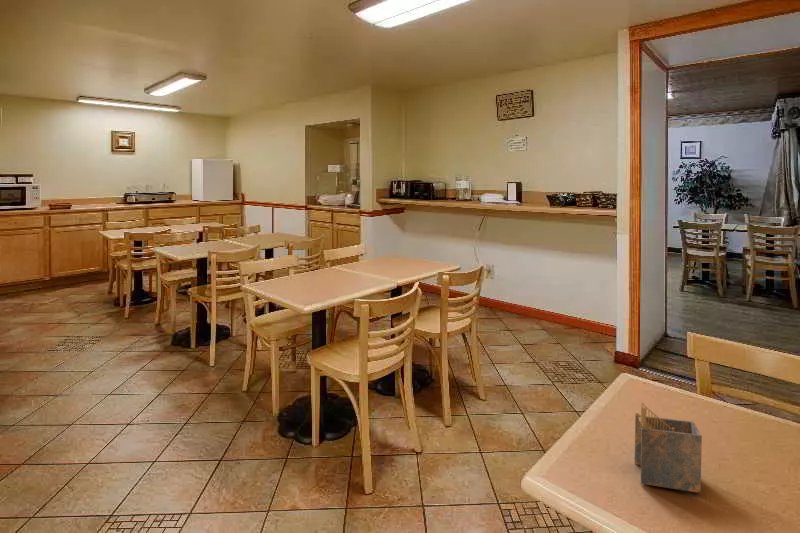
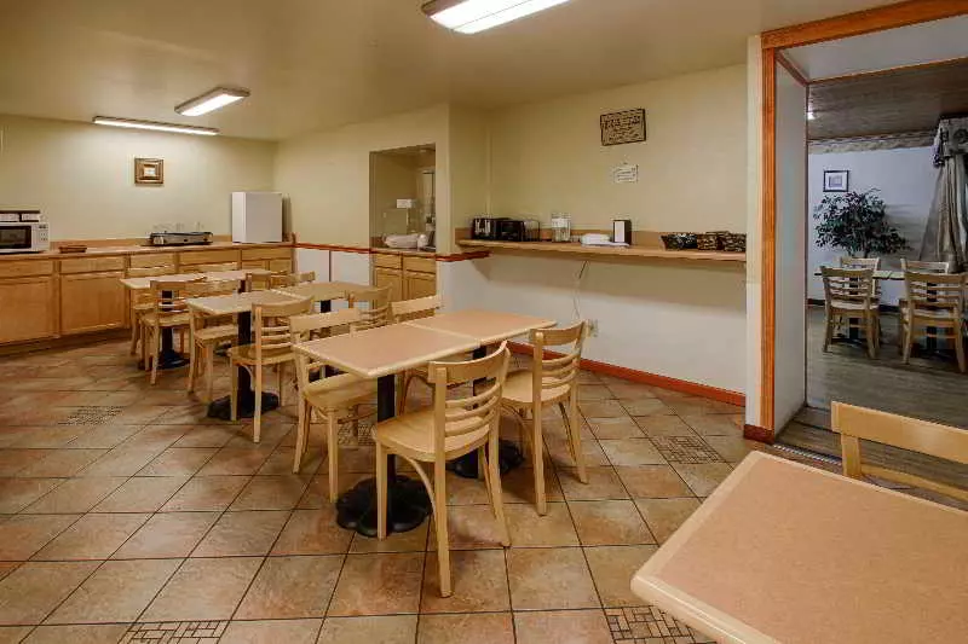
- napkin holder [633,402,703,494]
